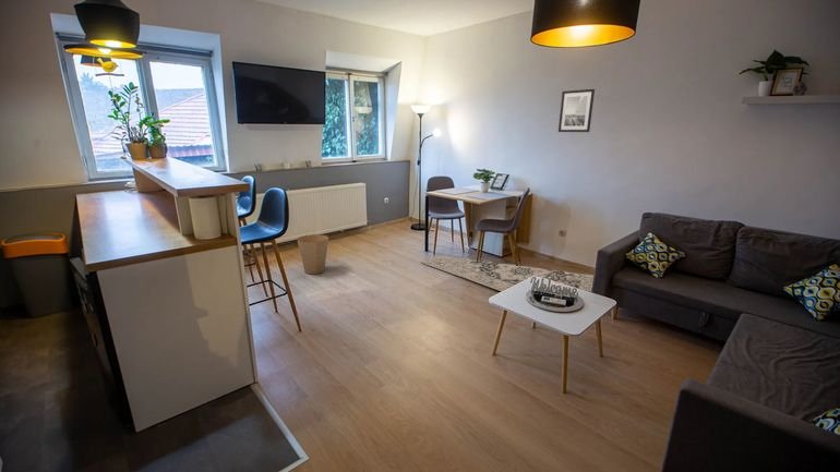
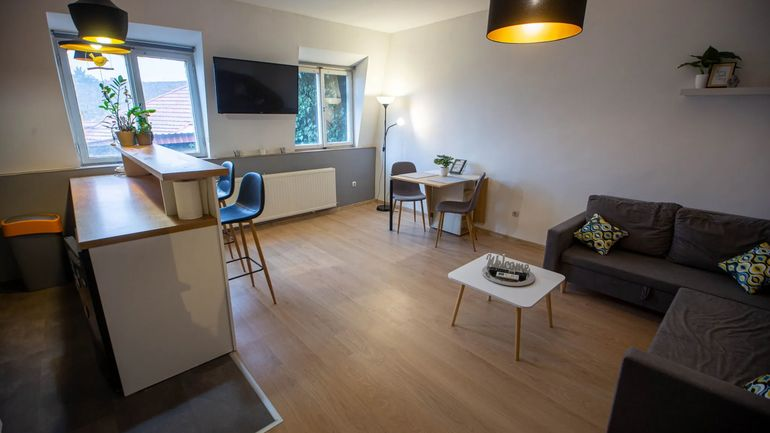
- wall art [557,88,596,133]
- rug [420,255,595,292]
- trash can [296,233,329,275]
